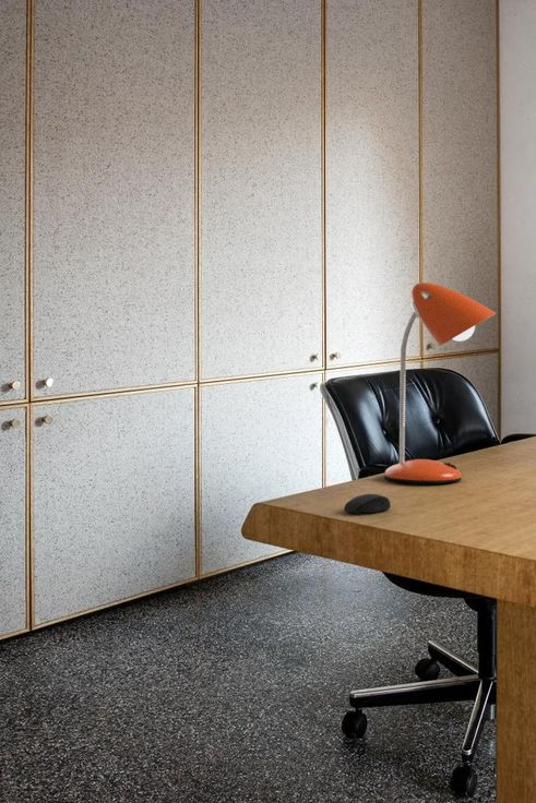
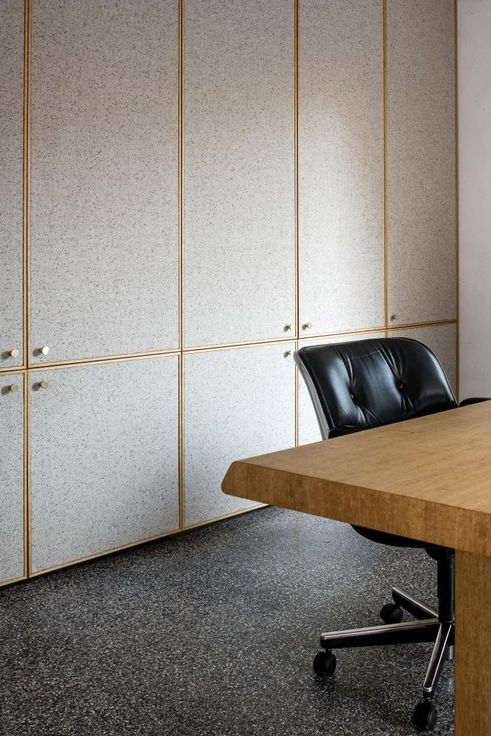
- mouse [343,493,392,514]
- desk lamp [383,281,497,484]
